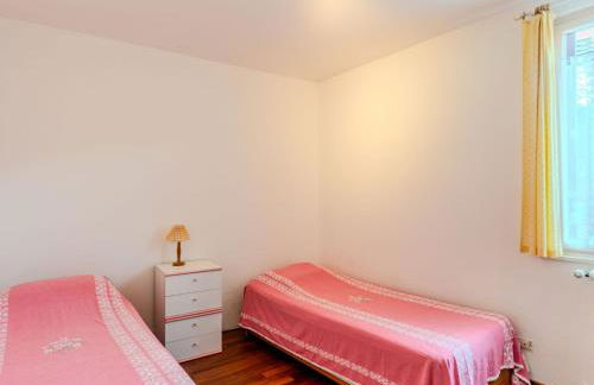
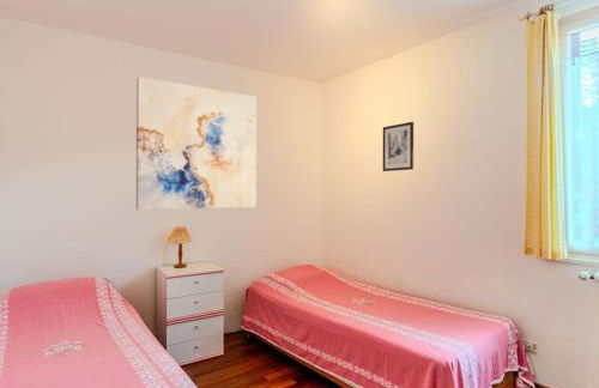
+ wall art [135,75,258,211]
+ wall art [382,121,415,172]
